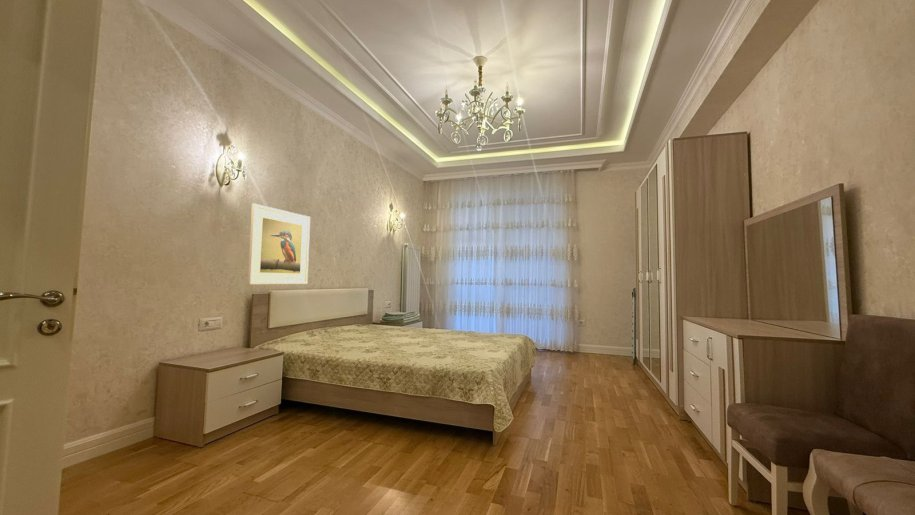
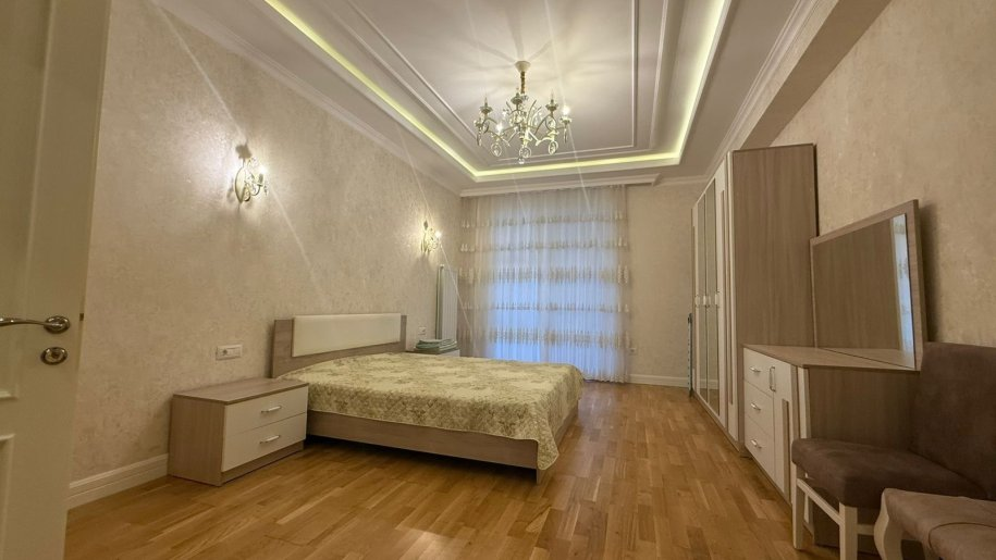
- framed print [247,203,311,285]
